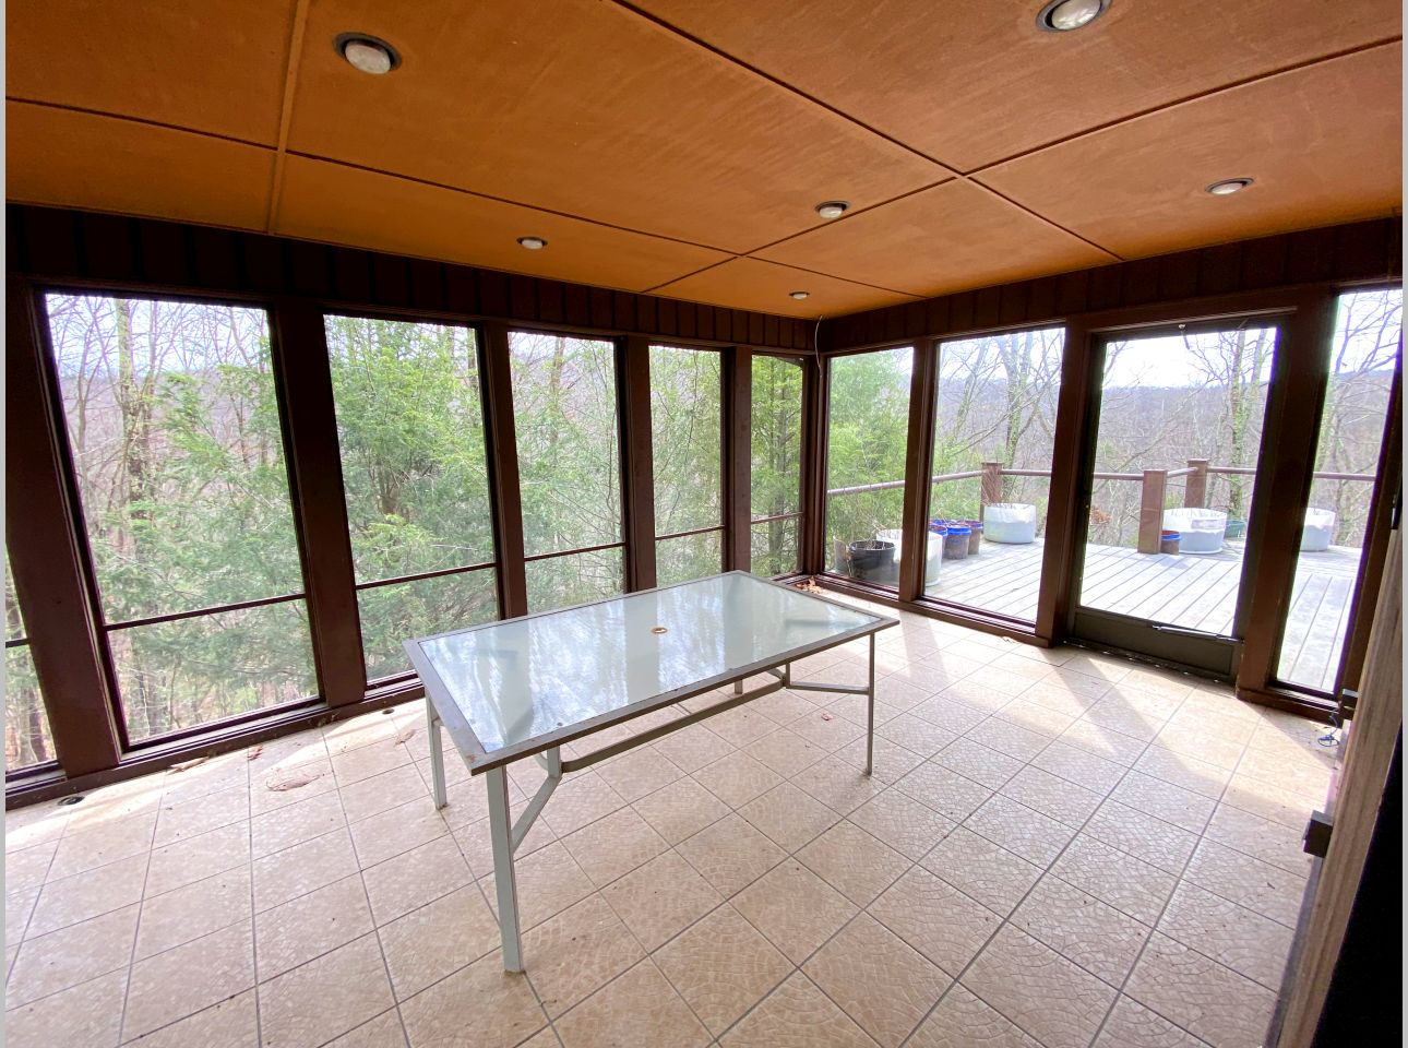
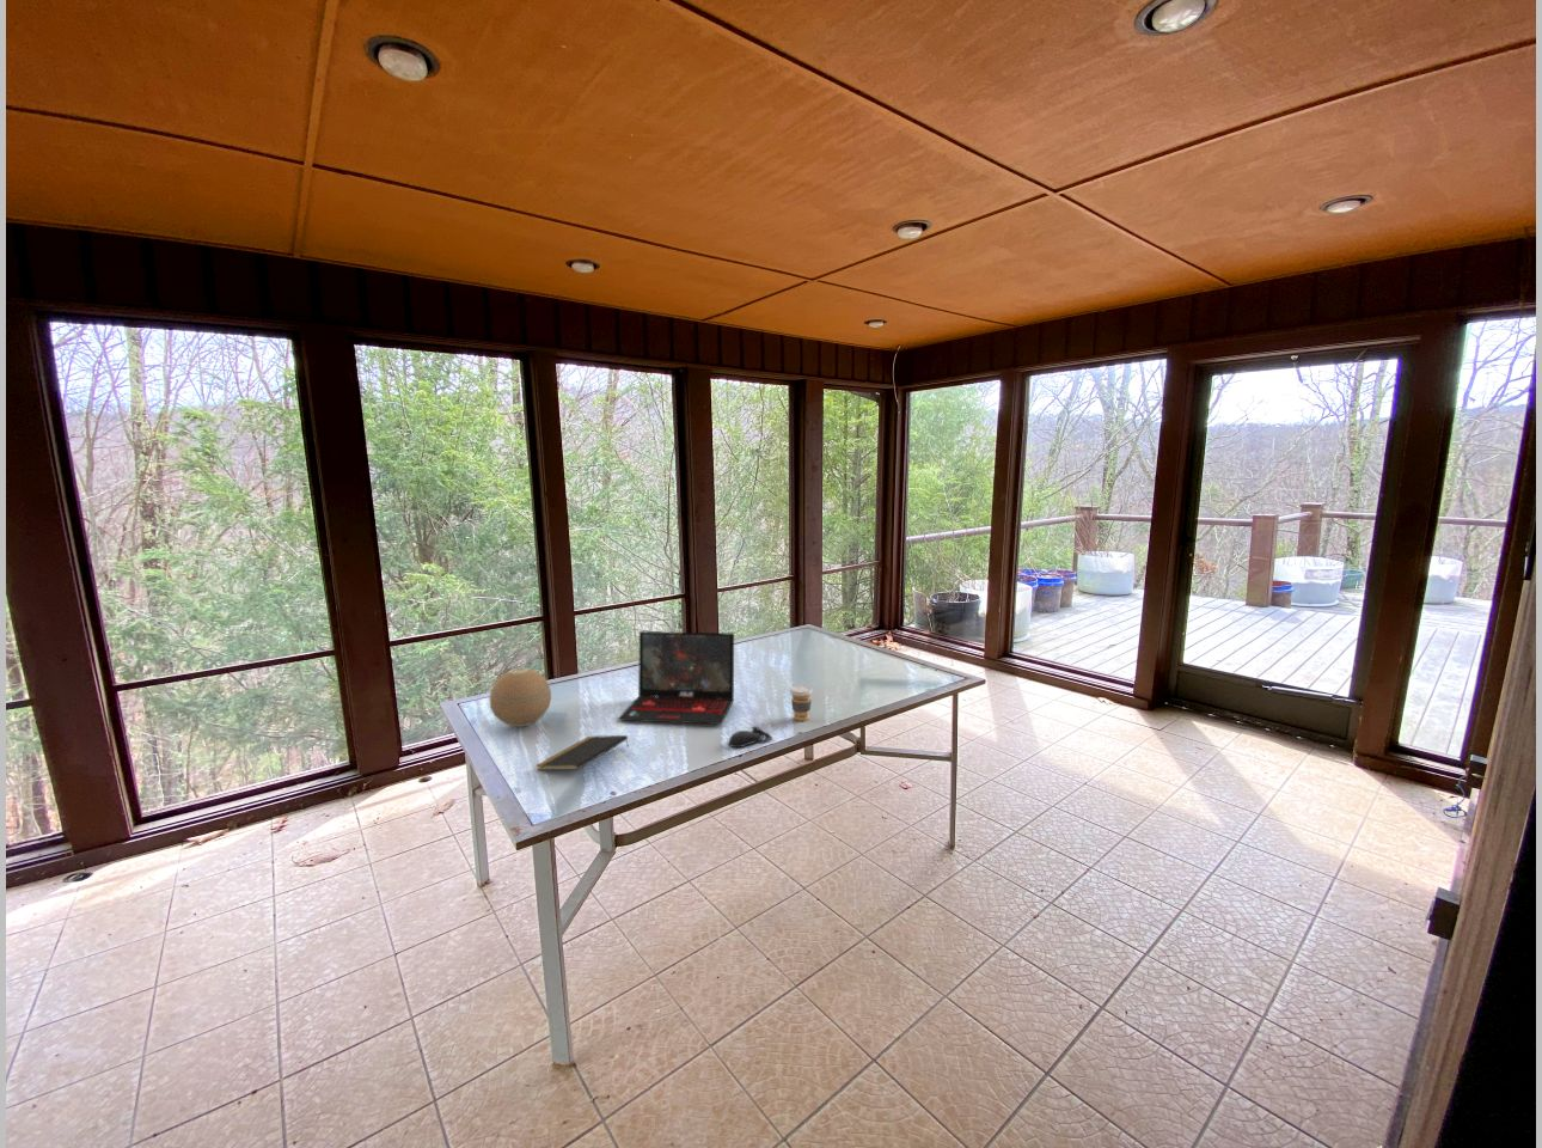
+ decorative orb [489,667,552,728]
+ computer mouse [727,726,773,749]
+ notepad [535,734,631,772]
+ laptop [617,631,735,726]
+ coffee cup [788,685,814,722]
